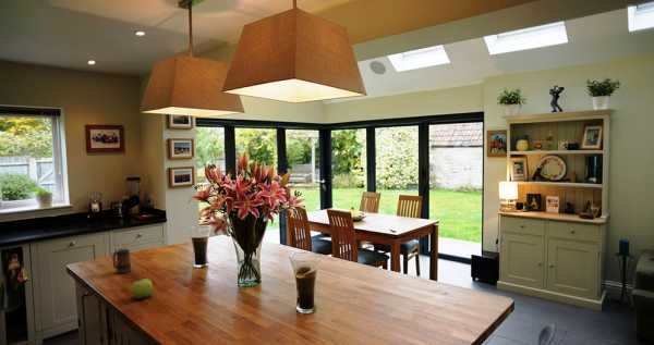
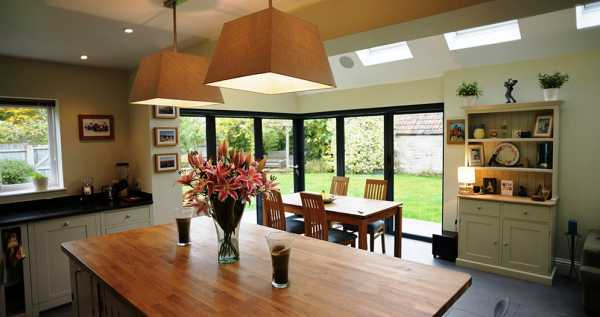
- fruit [130,278,154,299]
- mug [111,248,132,274]
